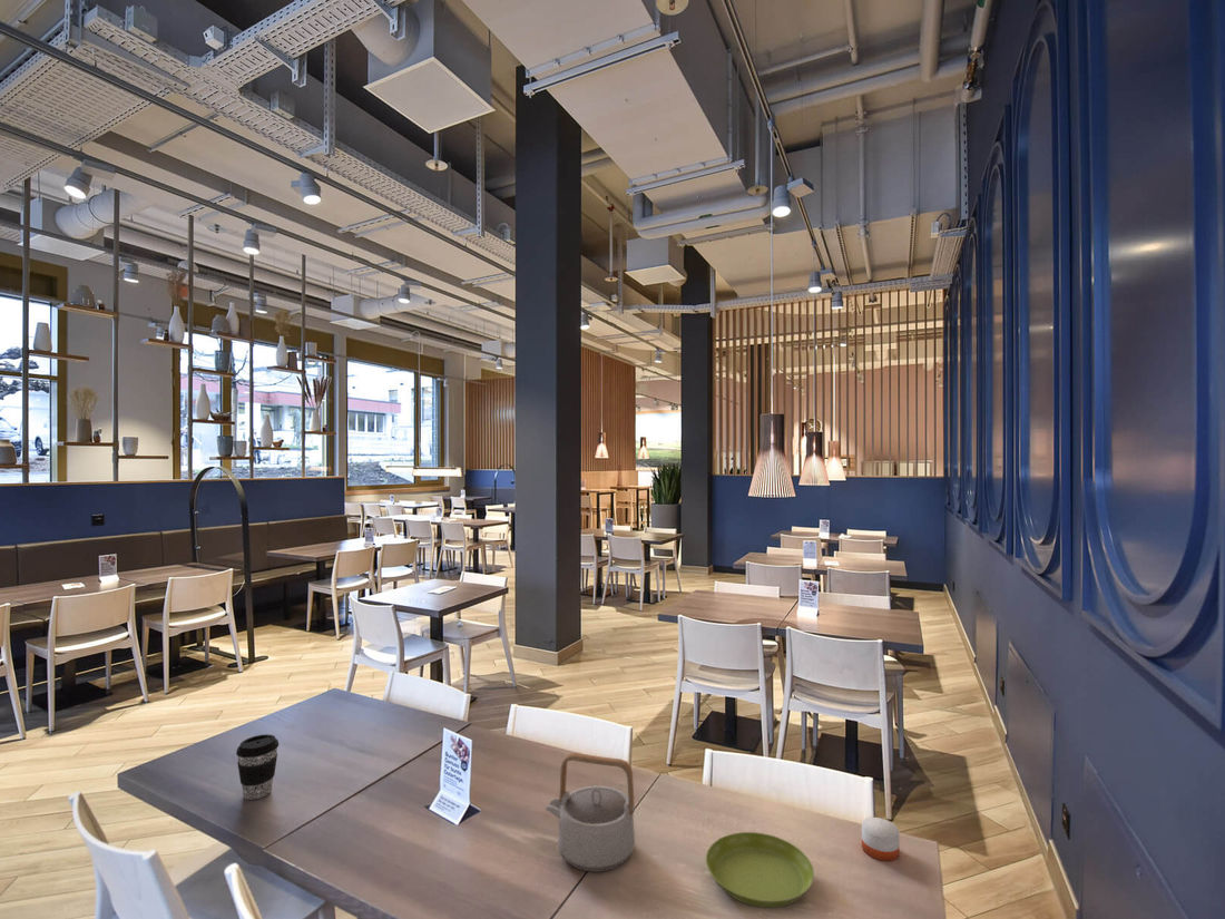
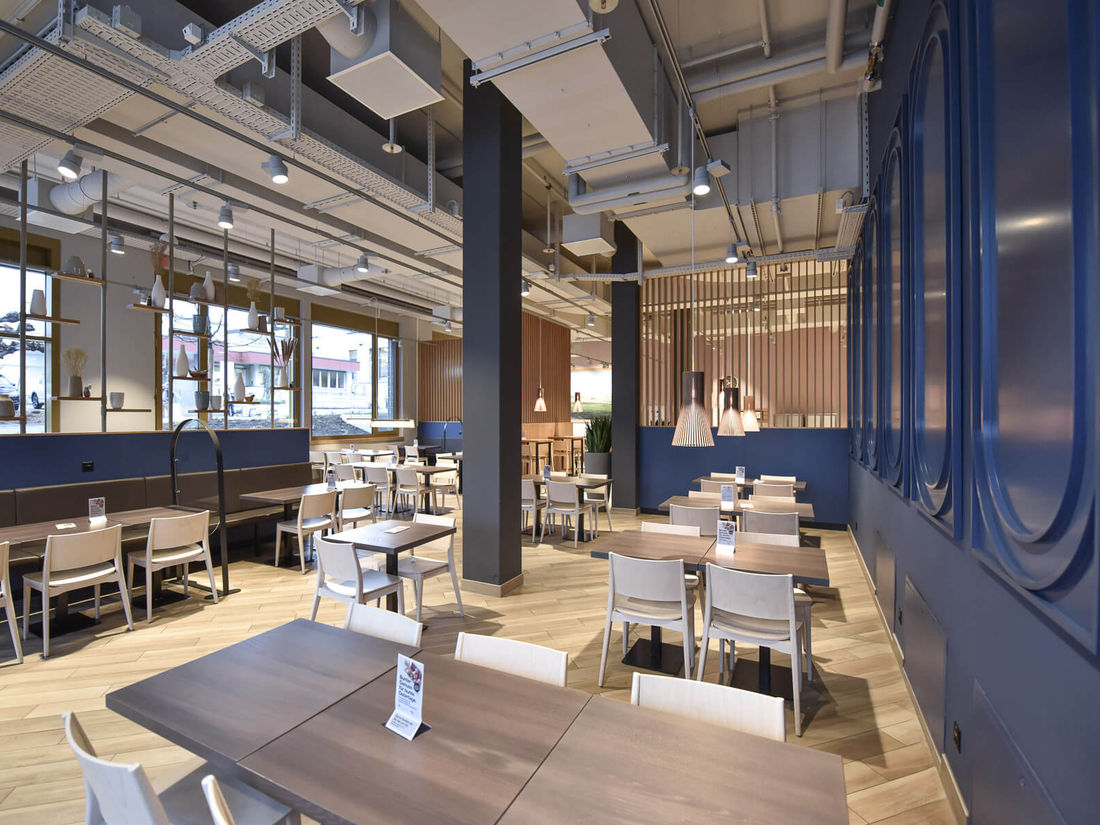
- coffee cup [235,734,280,801]
- teapot [545,752,636,873]
- candle [860,802,900,862]
- saucer [705,831,815,909]
